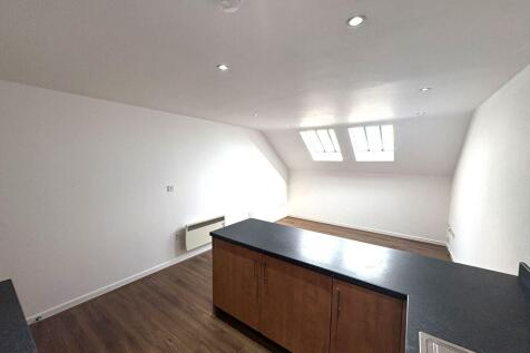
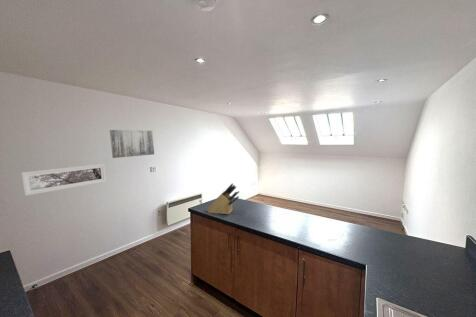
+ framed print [20,163,107,197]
+ knife block [205,182,240,215]
+ wall art [109,129,155,159]
